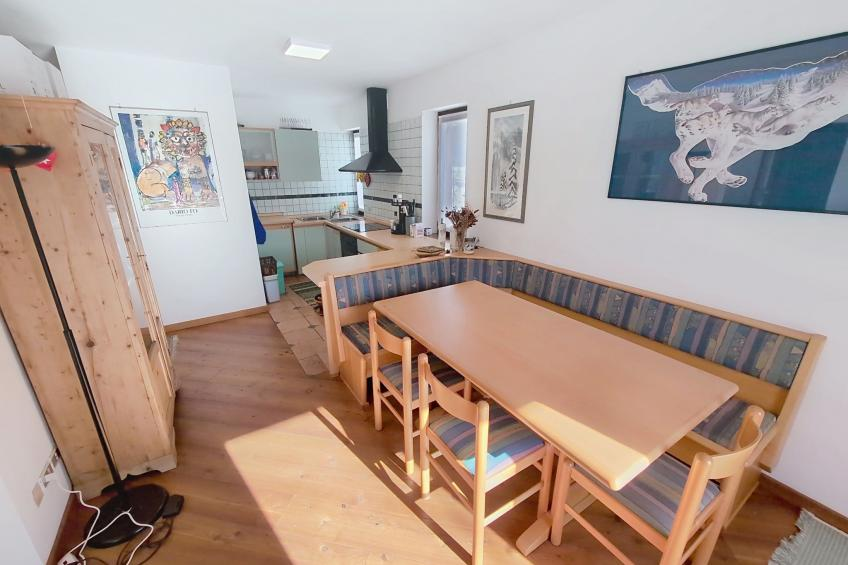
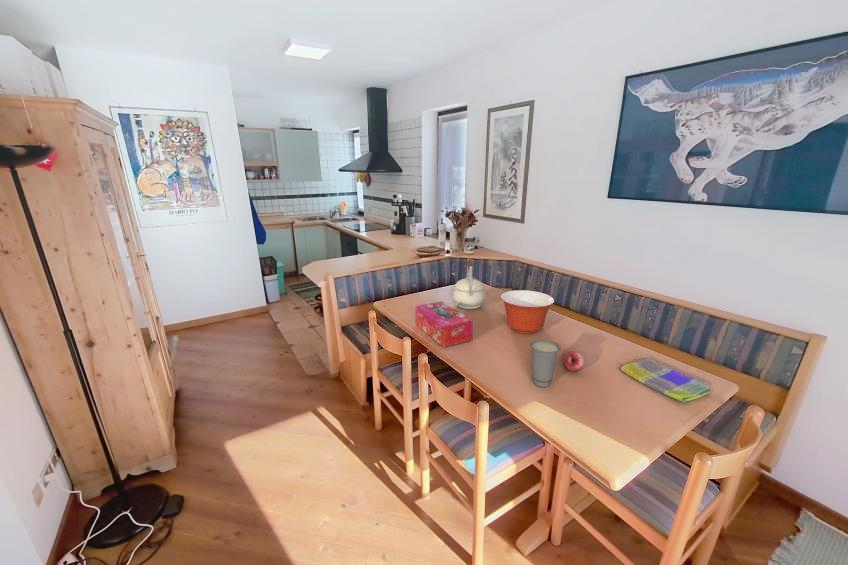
+ mixing bowl [499,289,555,335]
+ cup [528,339,562,388]
+ dish towel [619,356,713,403]
+ tissue box [415,301,474,348]
+ kettle [452,260,486,310]
+ fruit [563,350,587,373]
